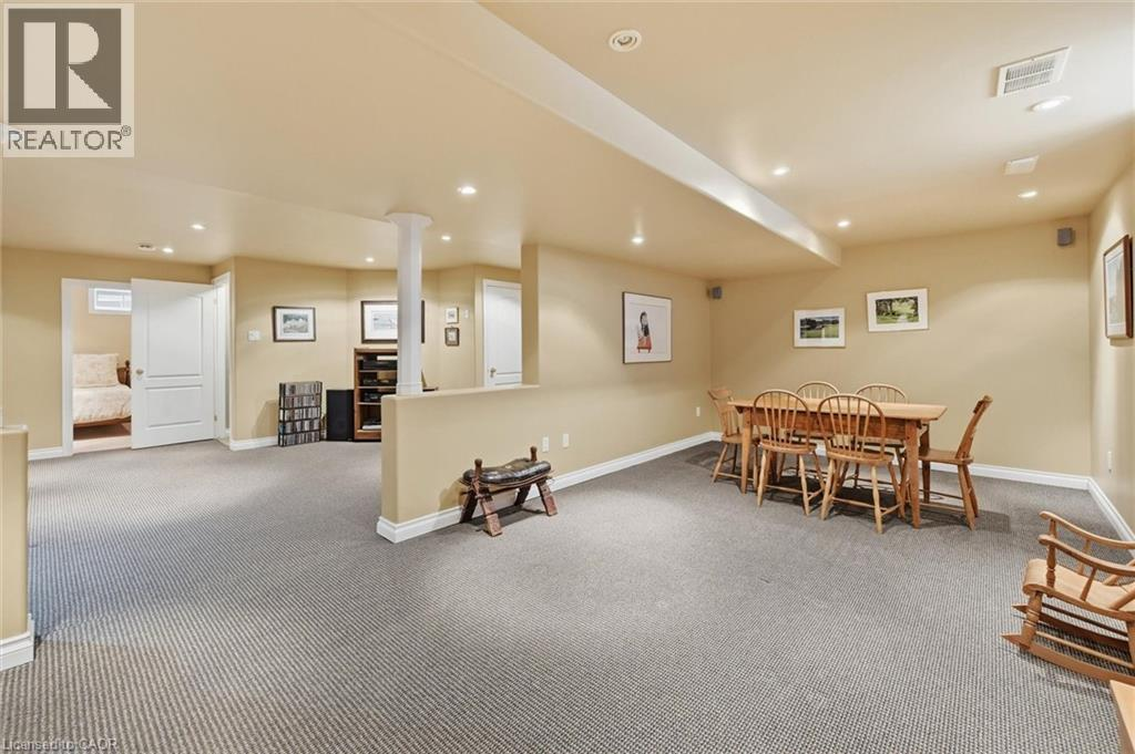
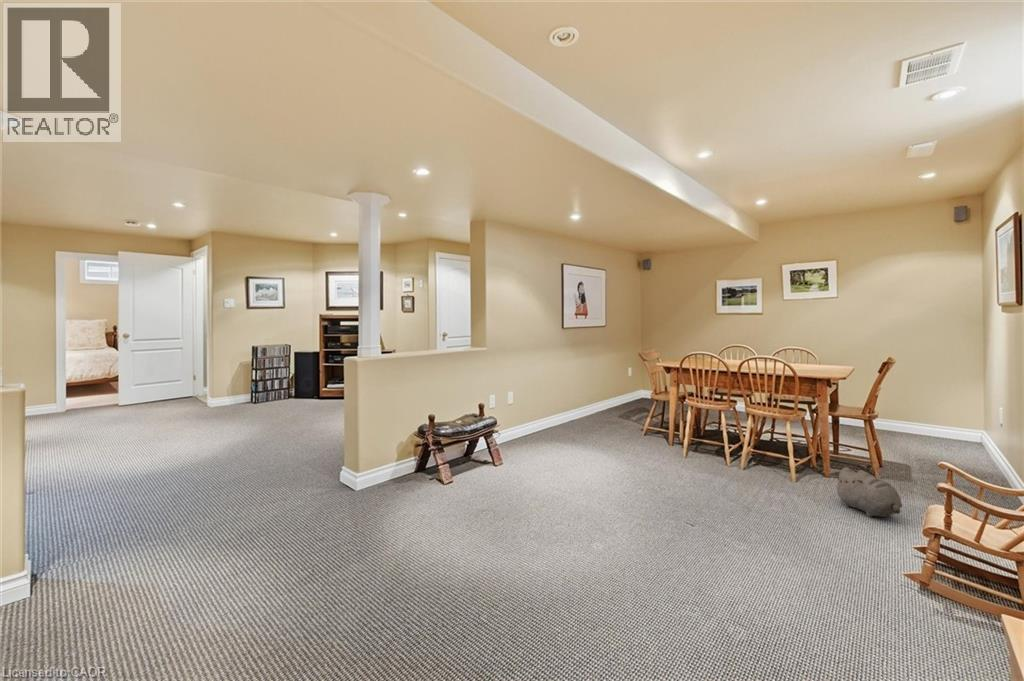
+ plush toy [832,466,903,518]
